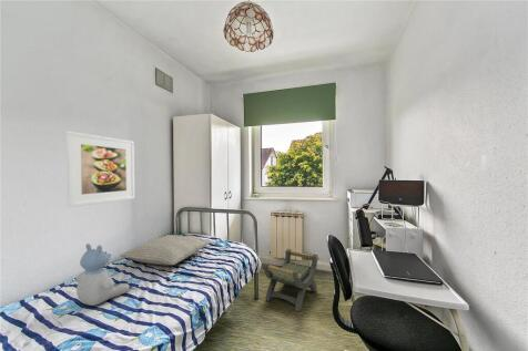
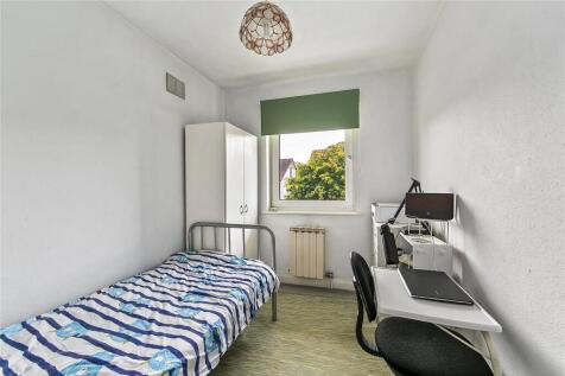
- stool [262,248,321,312]
- stuffed bear [74,242,131,307]
- pillow [119,234,211,266]
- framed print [65,130,135,208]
